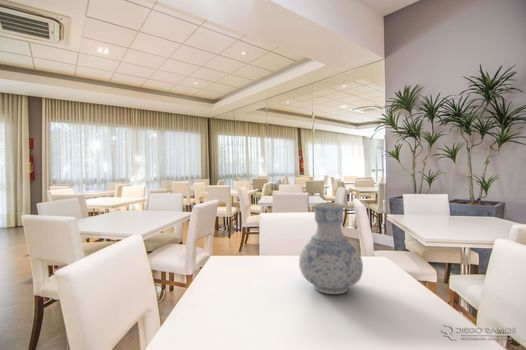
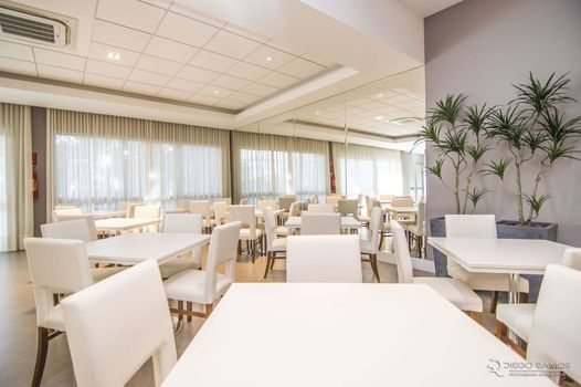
- vase [298,202,364,295]
